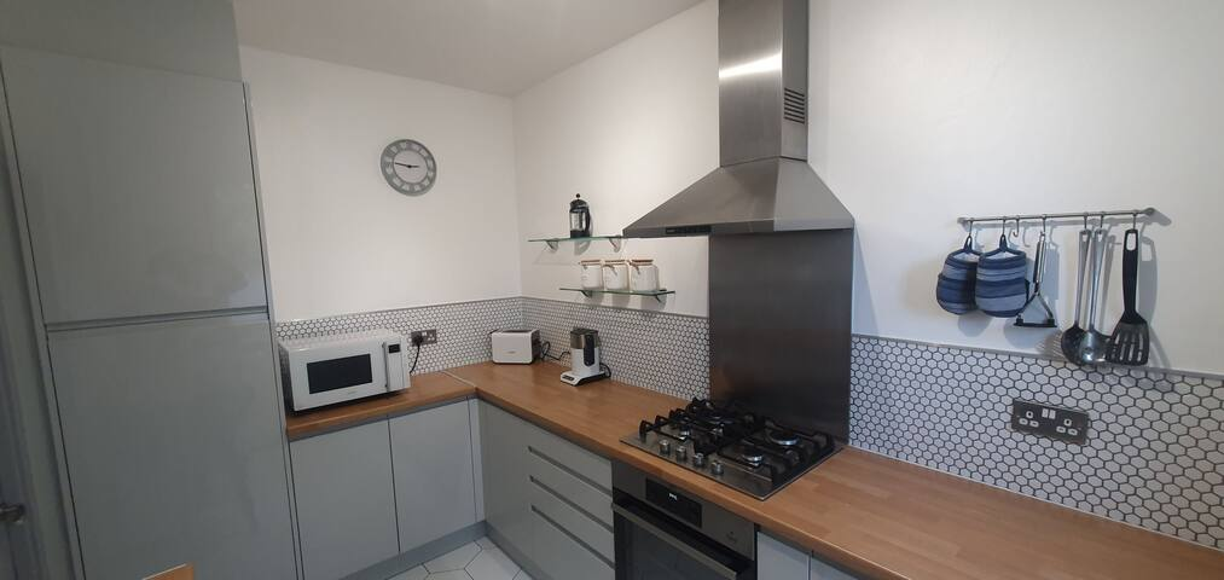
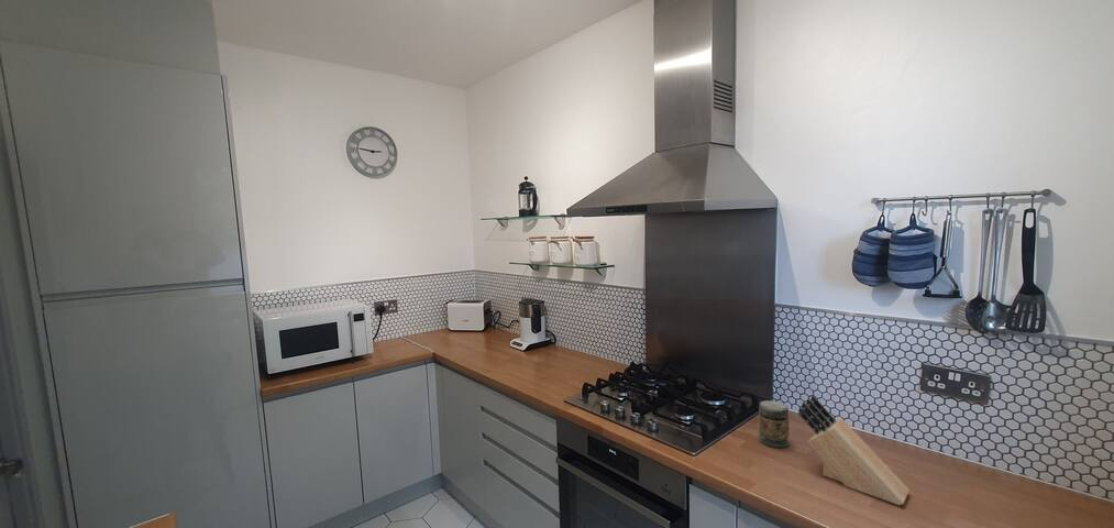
+ jar [758,399,790,449]
+ knife block [797,394,911,506]
